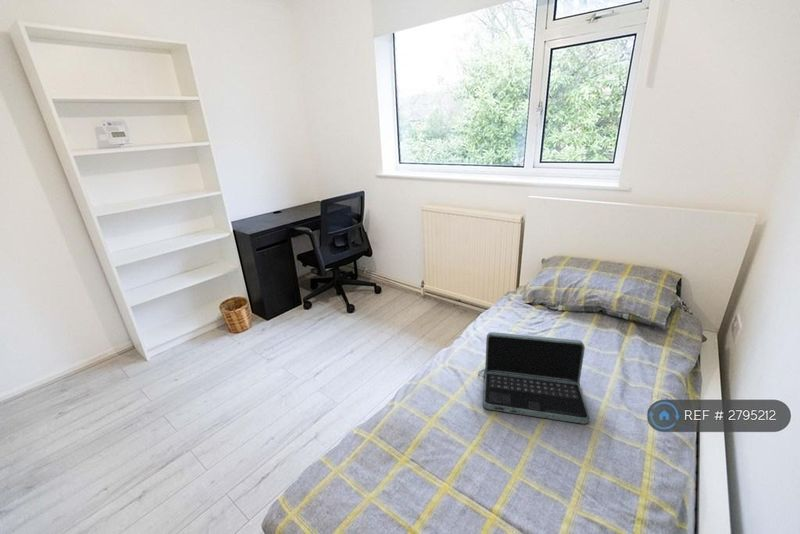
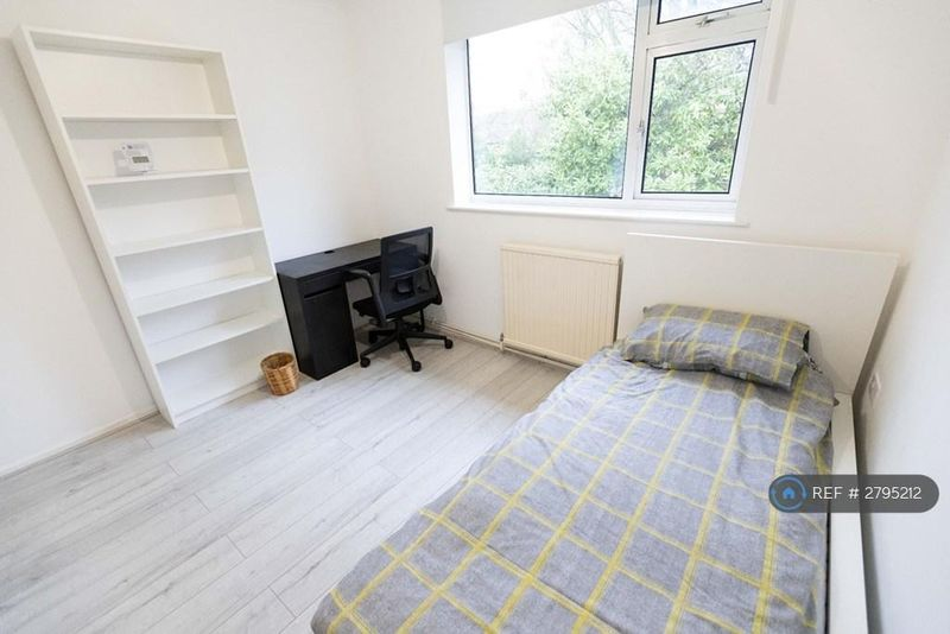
- laptop [477,331,590,425]
